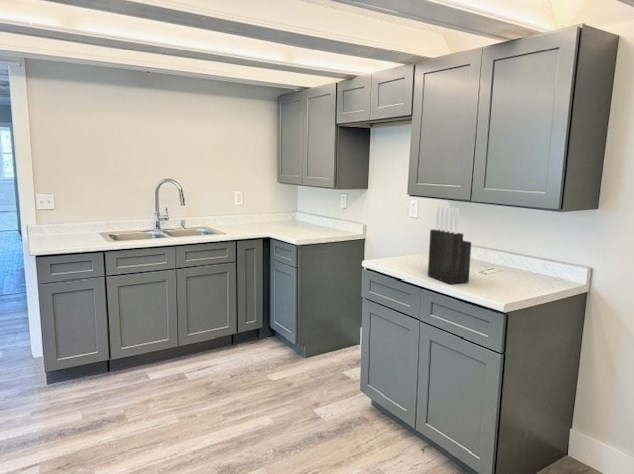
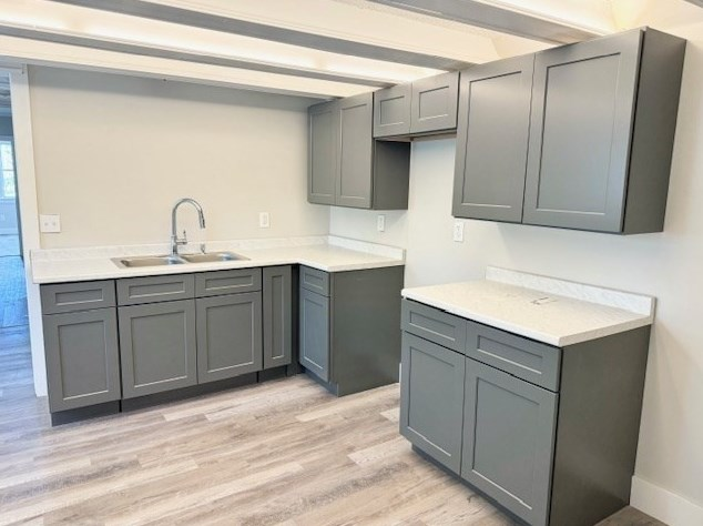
- knife block [427,205,472,285]
